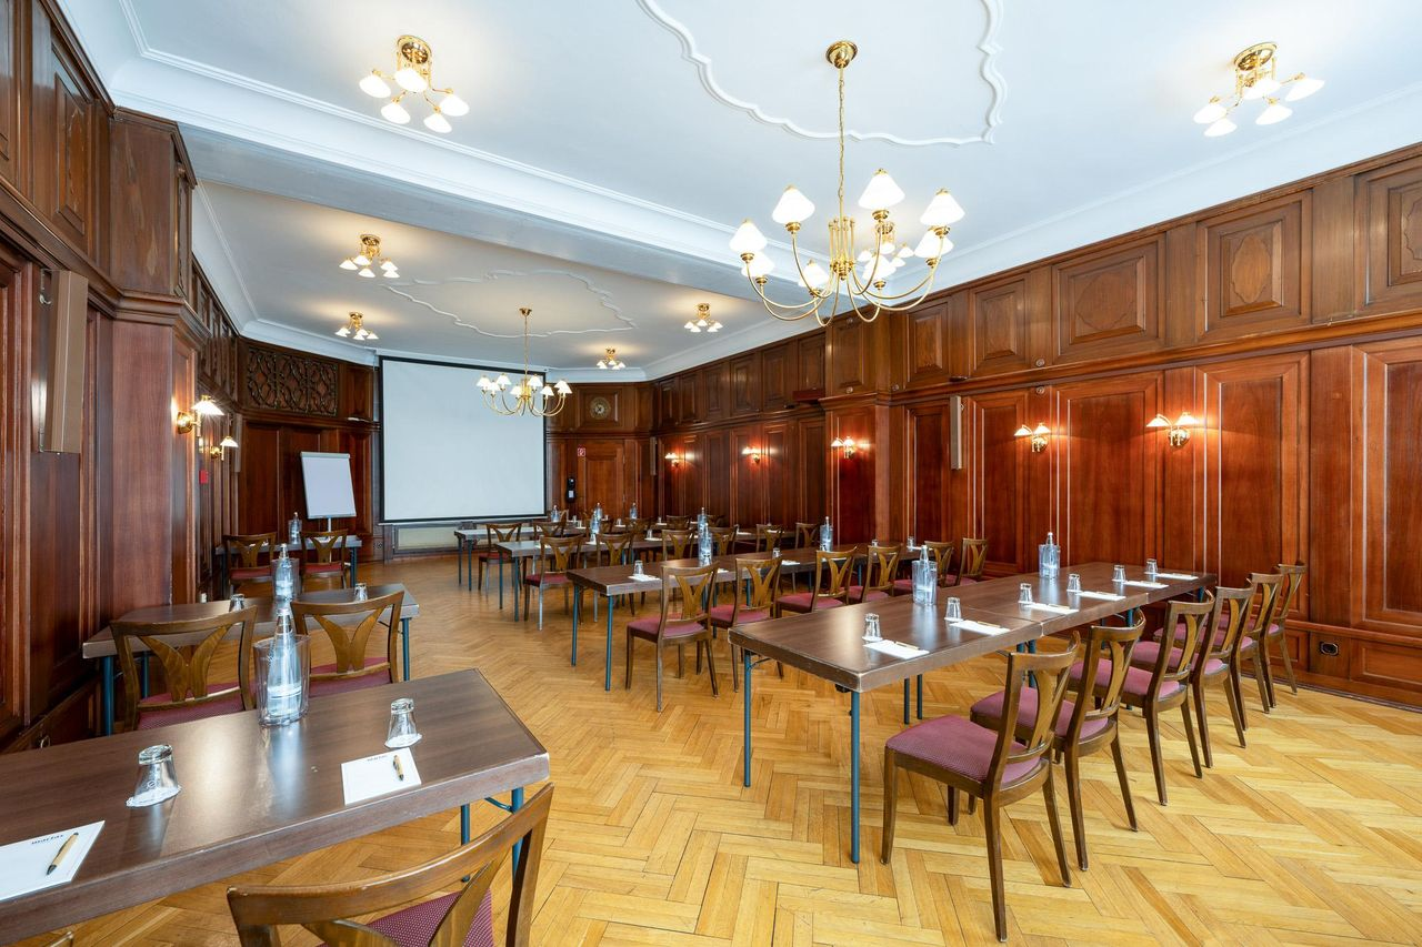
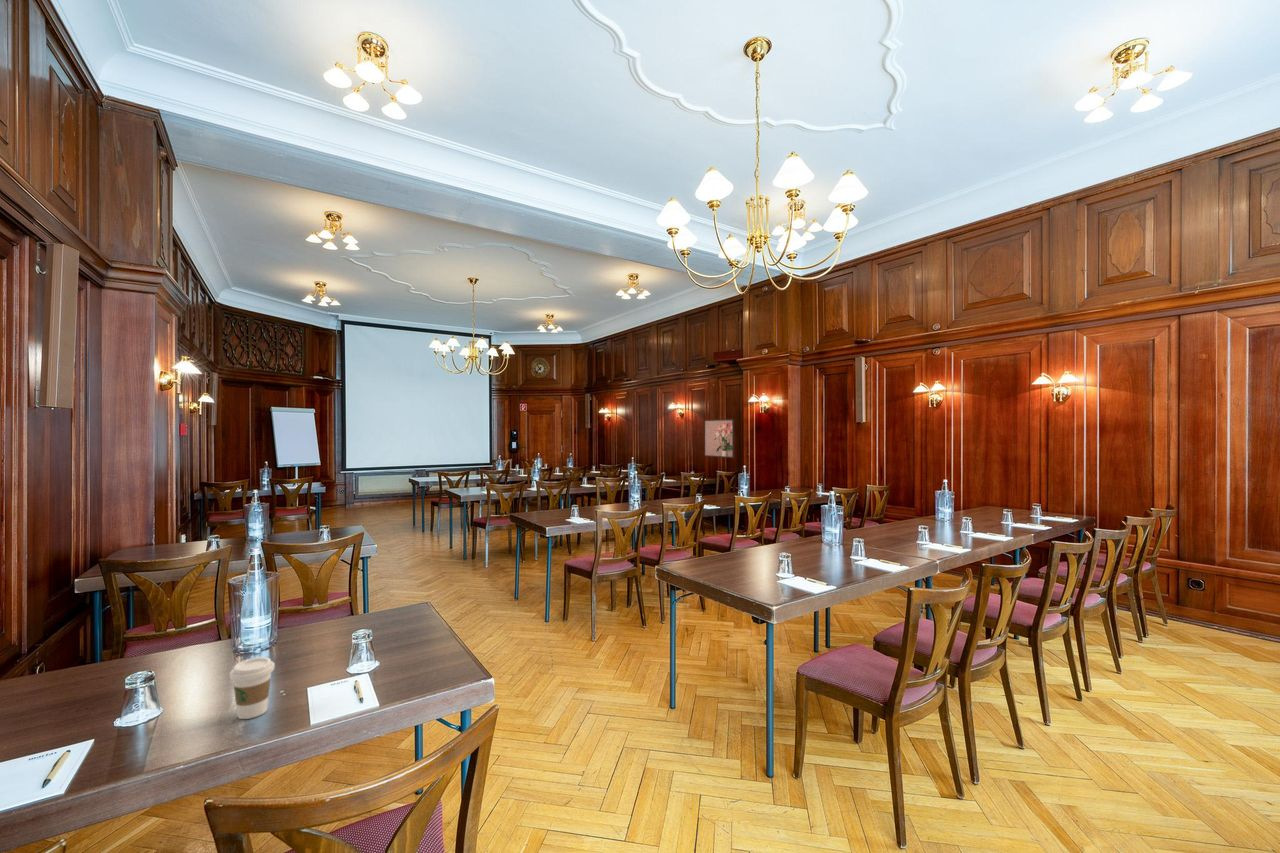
+ coffee cup [229,656,276,720]
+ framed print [703,418,735,459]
